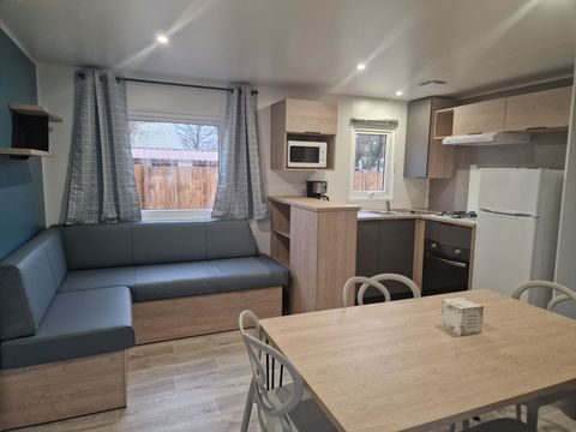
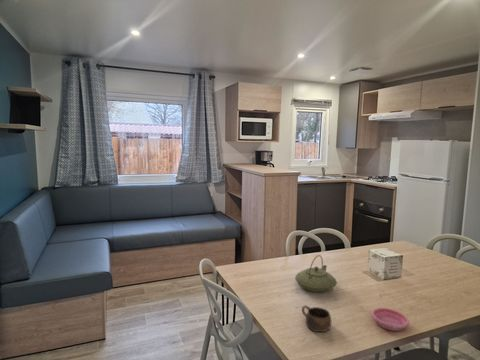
+ teapot [294,254,338,293]
+ cup [301,304,332,333]
+ saucer [371,307,410,332]
